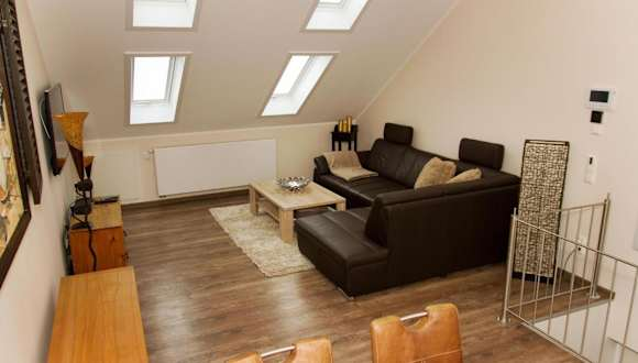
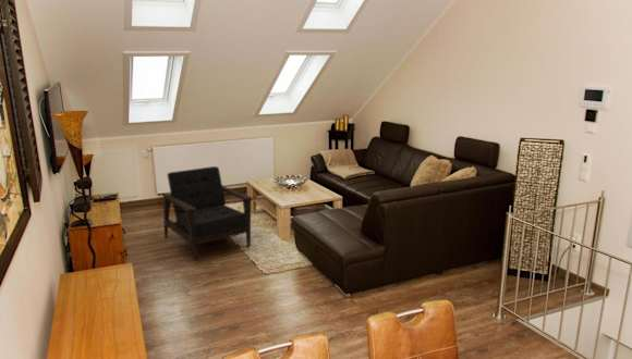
+ armchair [161,165,254,261]
